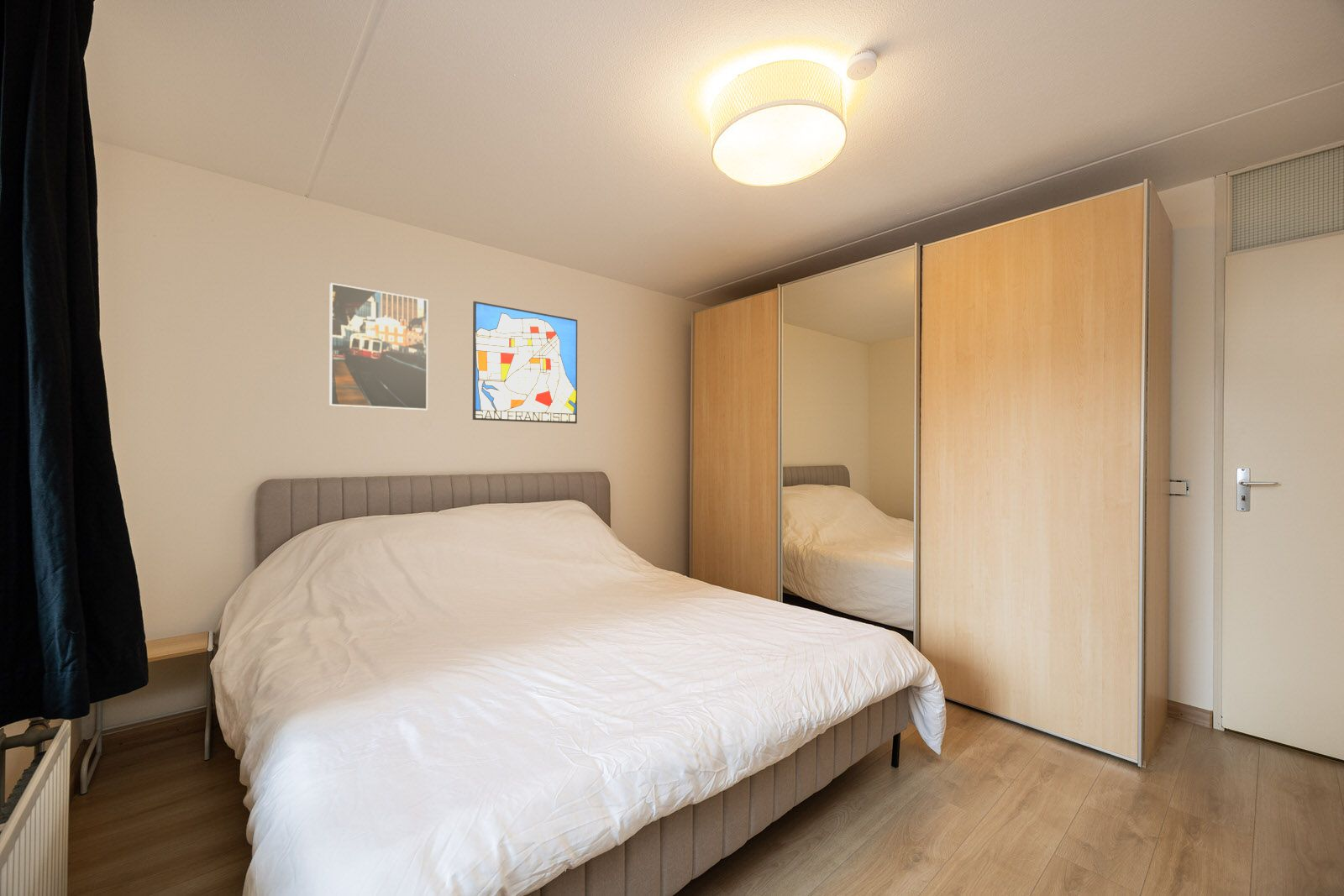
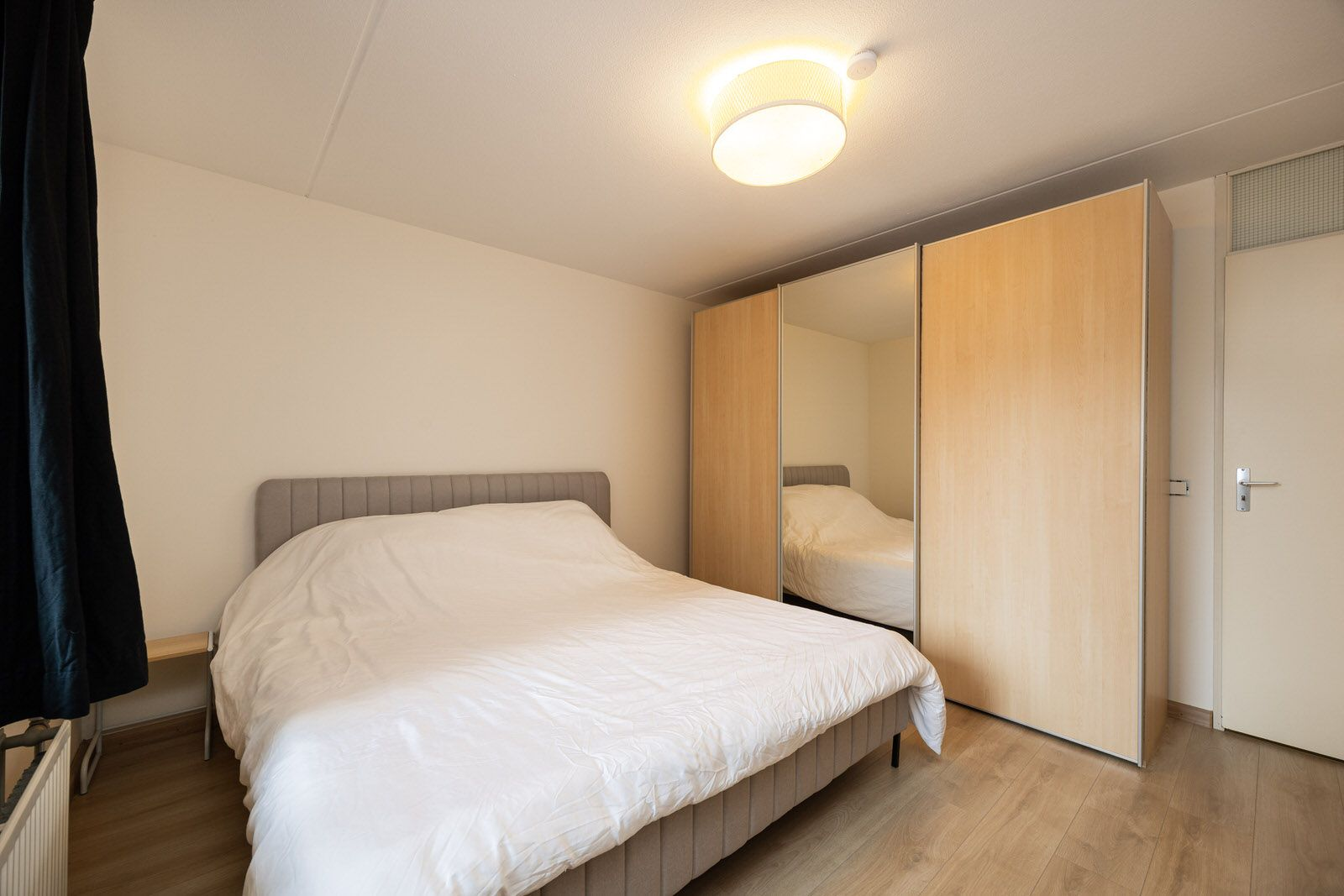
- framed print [328,282,428,411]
- wall art [472,301,578,425]
